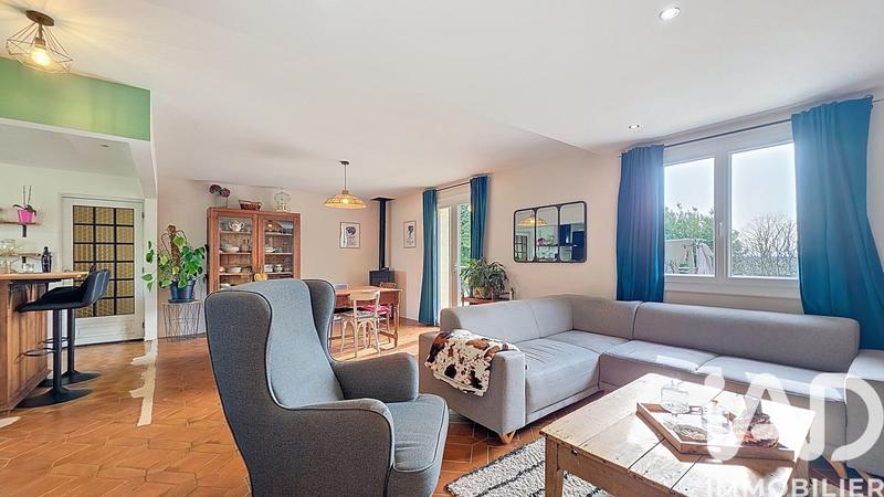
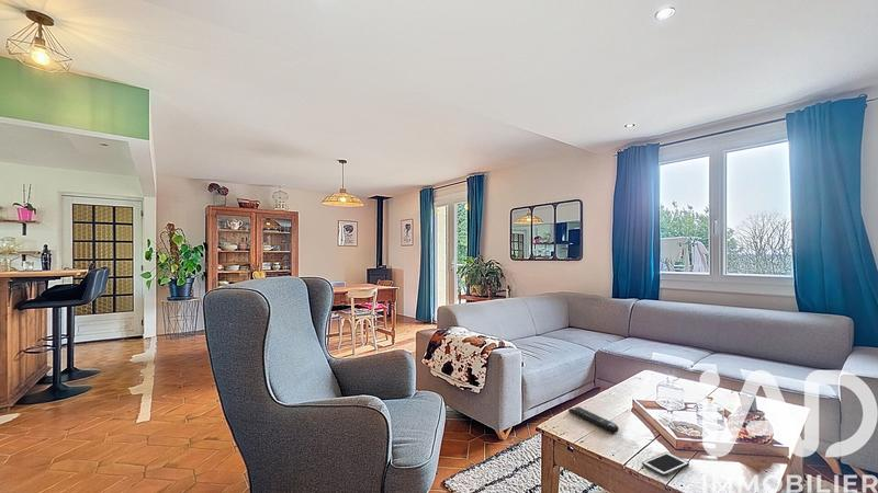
+ remote control [567,405,620,434]
+ cell phone [641,451,690,478]
